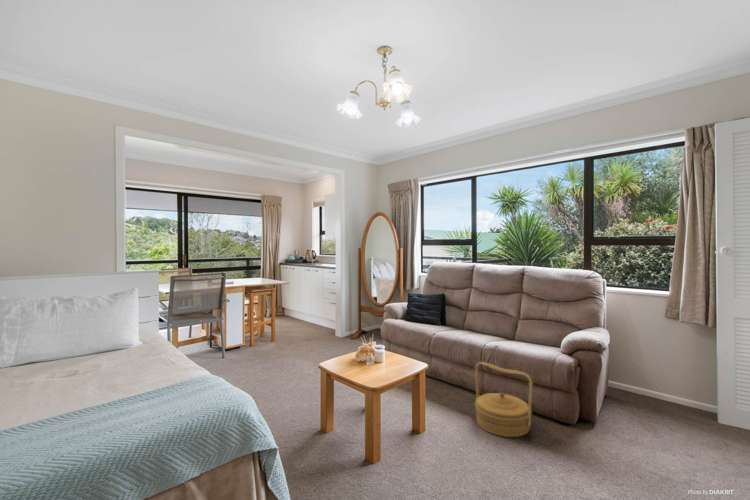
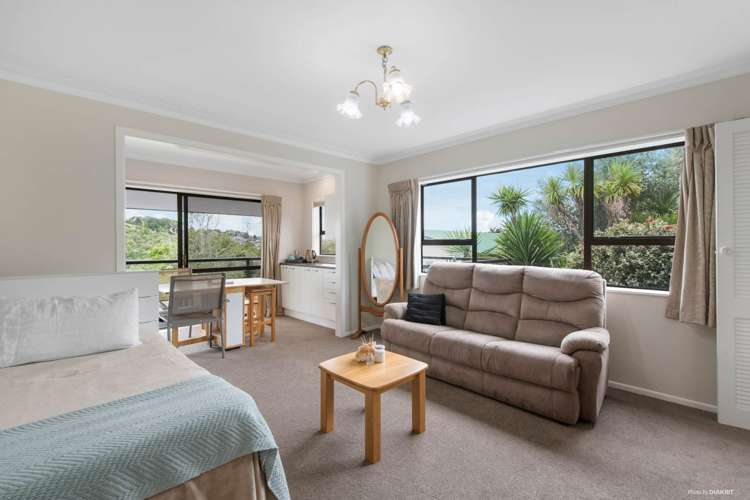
- woven basket [474,361,533,438]
